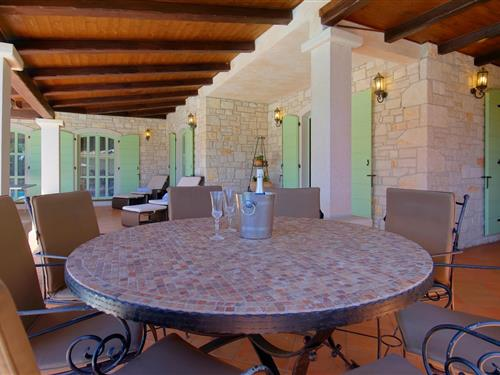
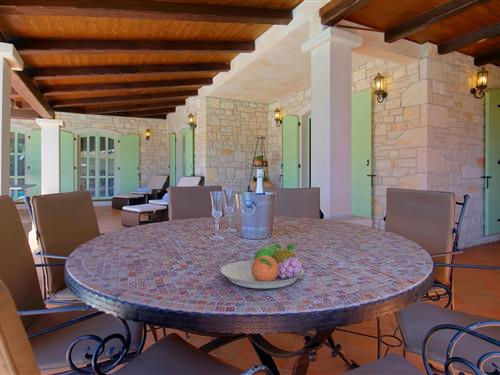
+ fruit bowl [220,243,305,289]
